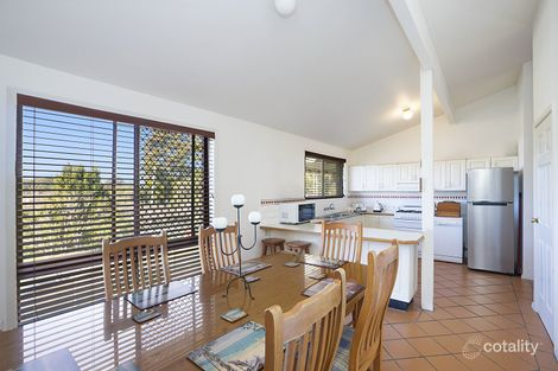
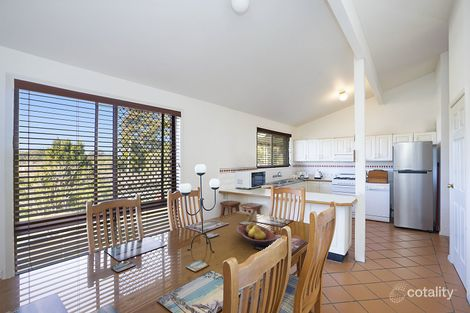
+ fruit bowl [236,222,278,248]
